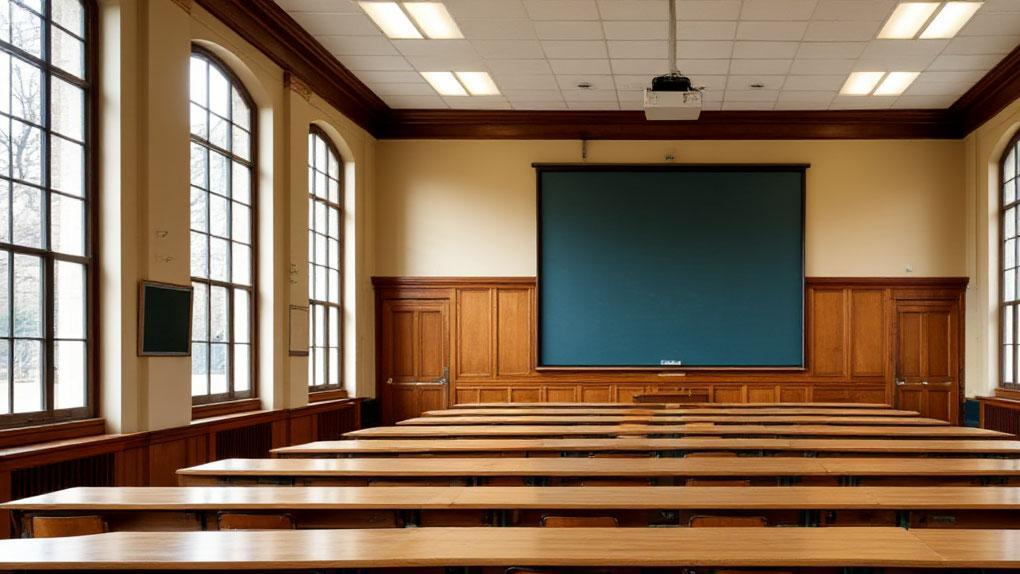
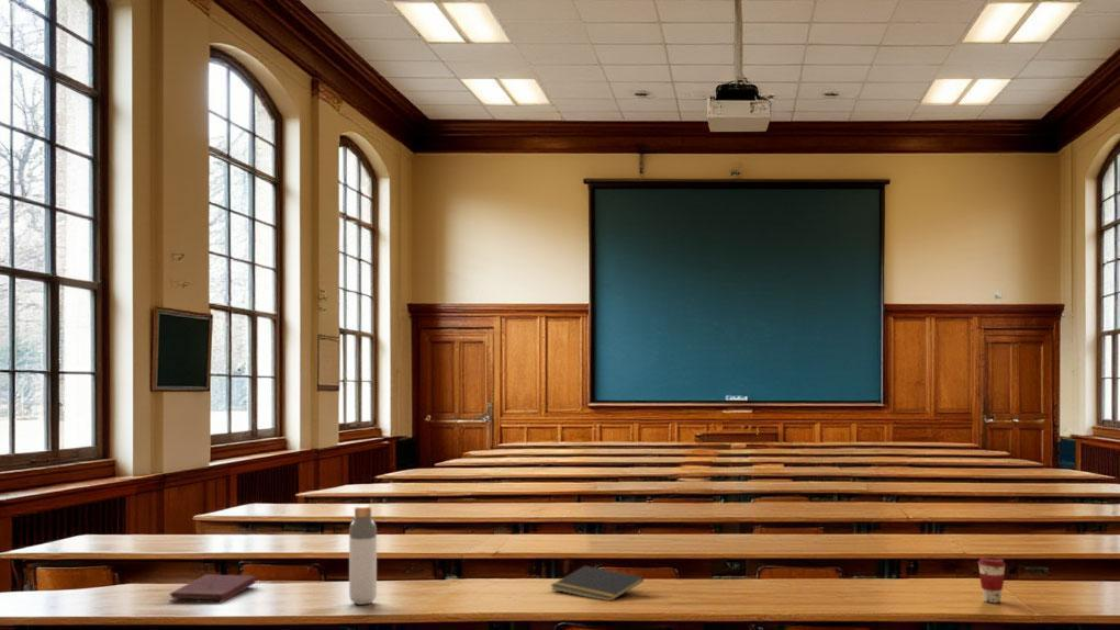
+ book [168,573,257,604]
+ bottle [348,504,378,606]
+ notepad [549,565,645,601]
+ coffee cup [977,556,1007,604]
